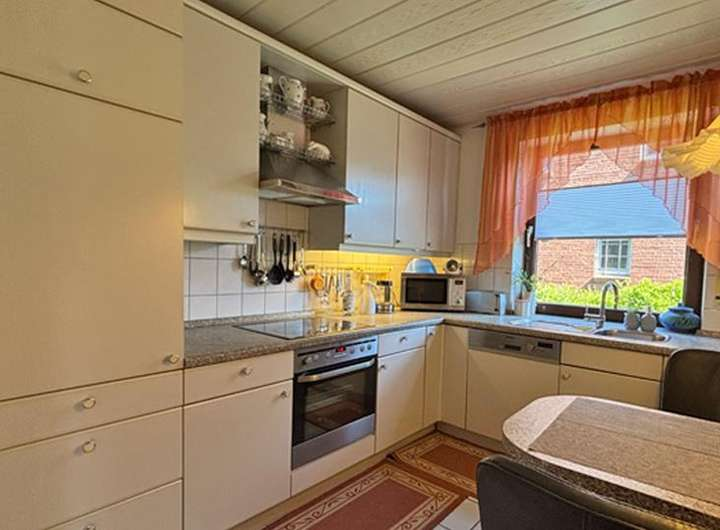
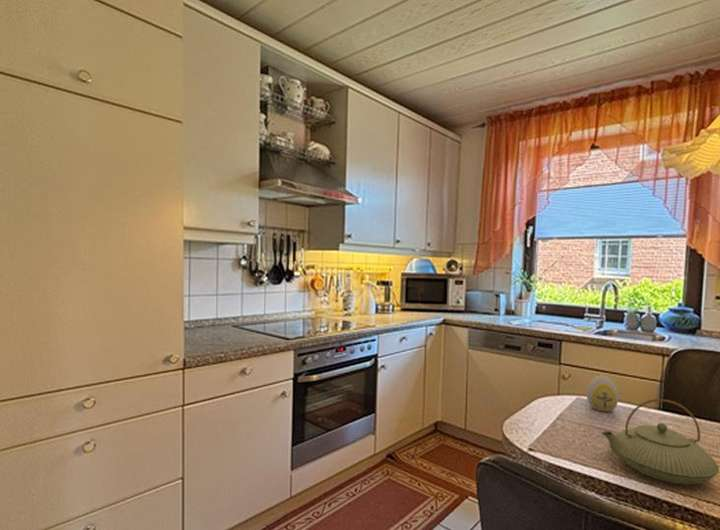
+ decorative egg [586,374,619,413]
+ teapot [601,398,720,486]
